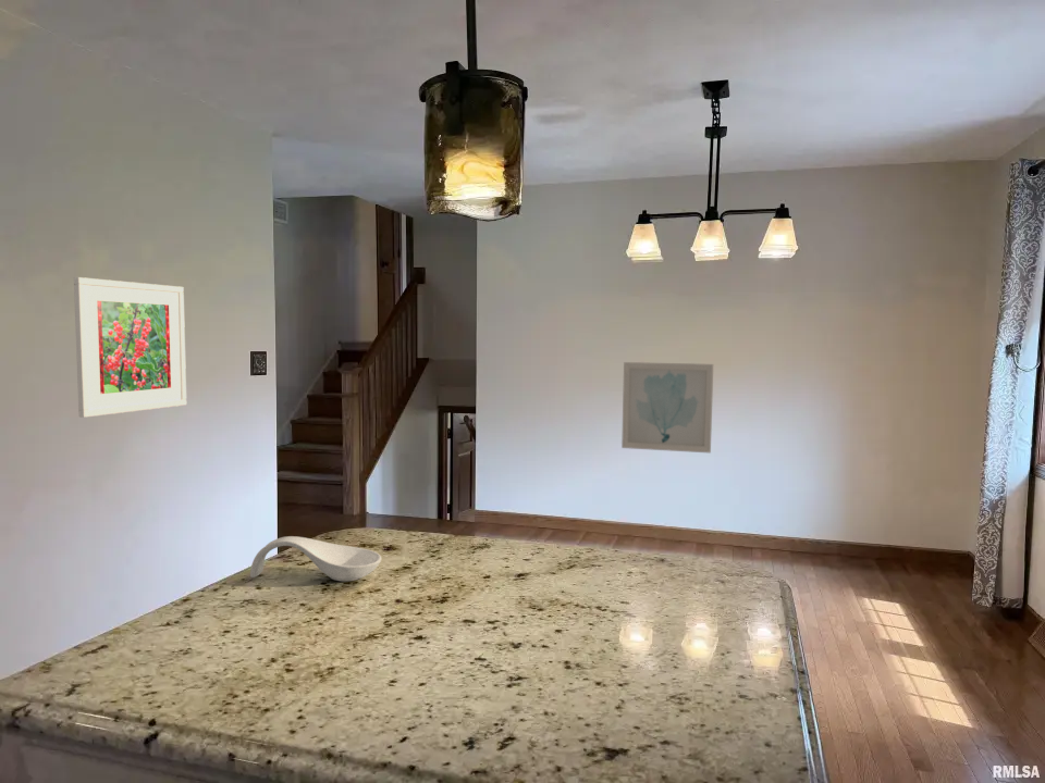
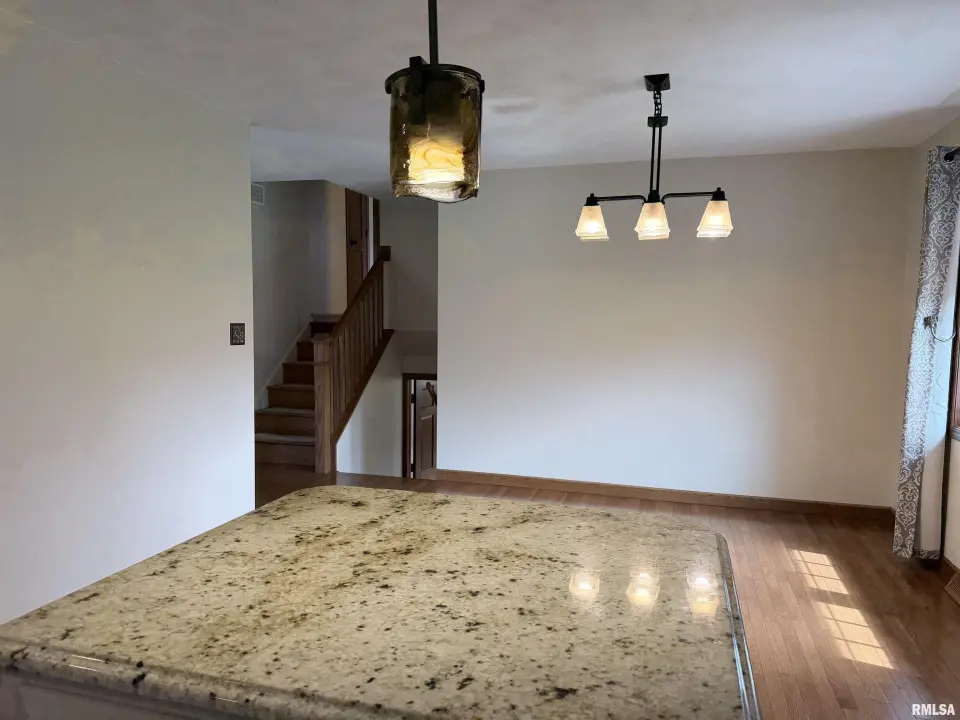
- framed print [73,276,187,419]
- wall art [620,361,714,455]
- spoon rest [249,535,382,582]
